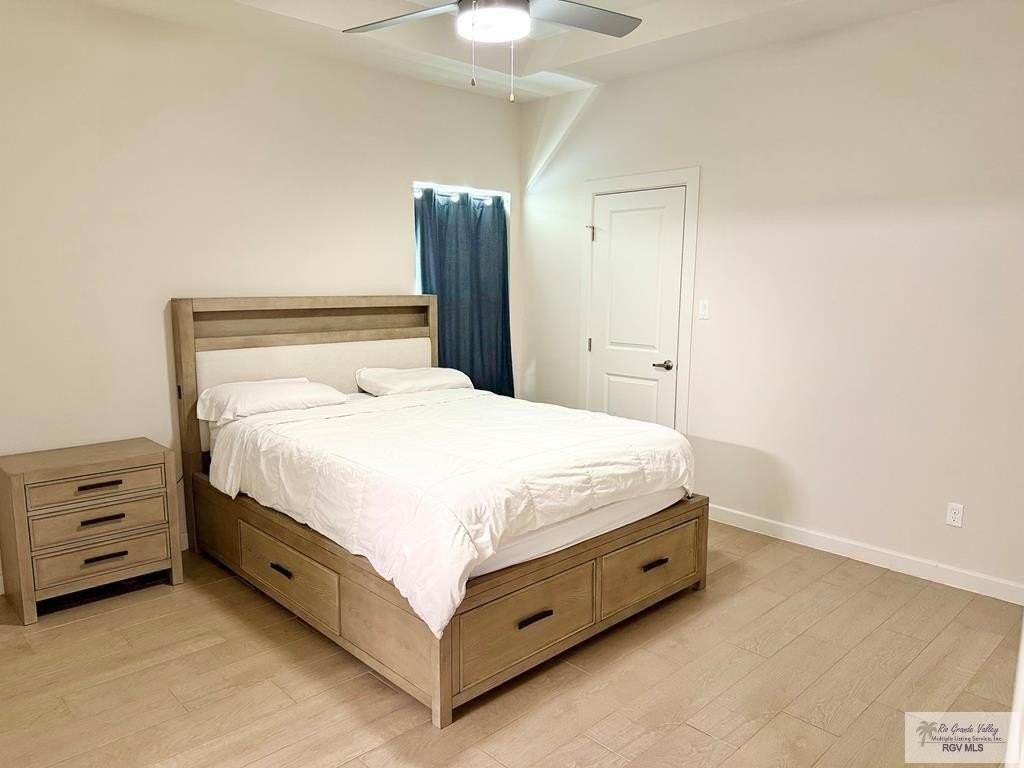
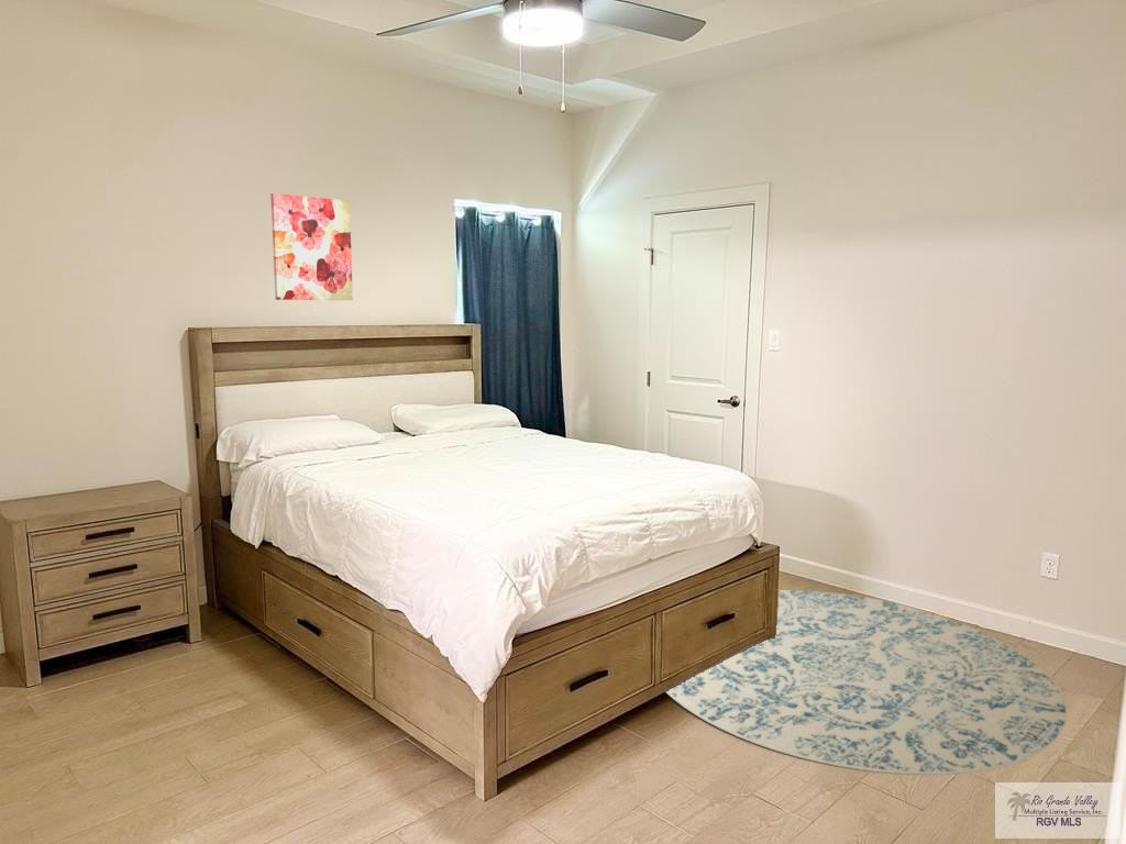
+ wall art [269,192,354,301]
+ rug [665,589,1069,776]
